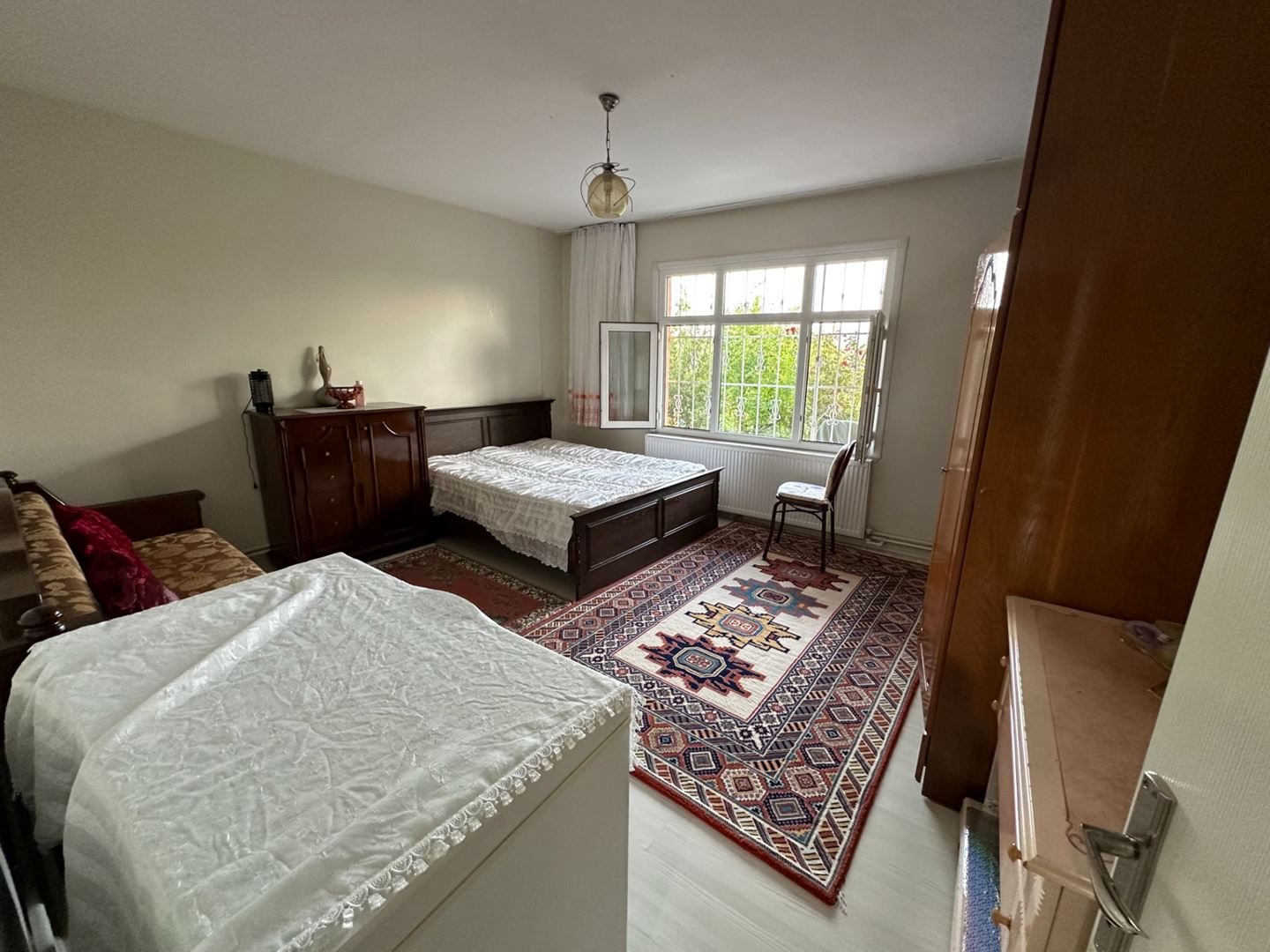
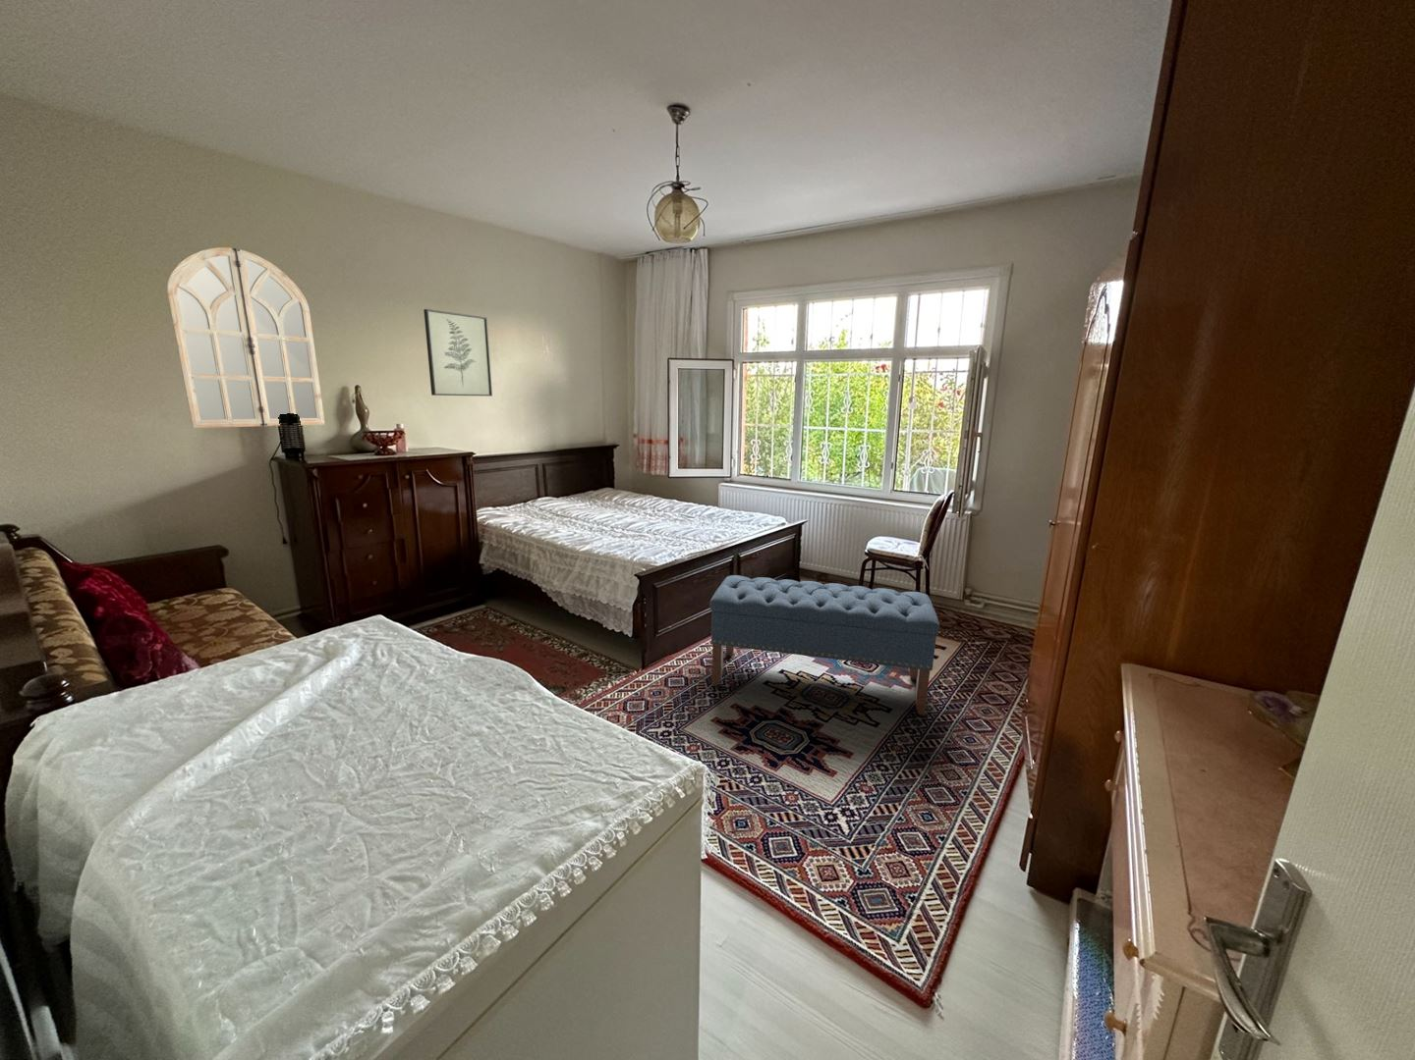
+ wall art [422,308,494,398]
+ bench [709,575,940,716]
+ home mirror [166,246,326,429]
